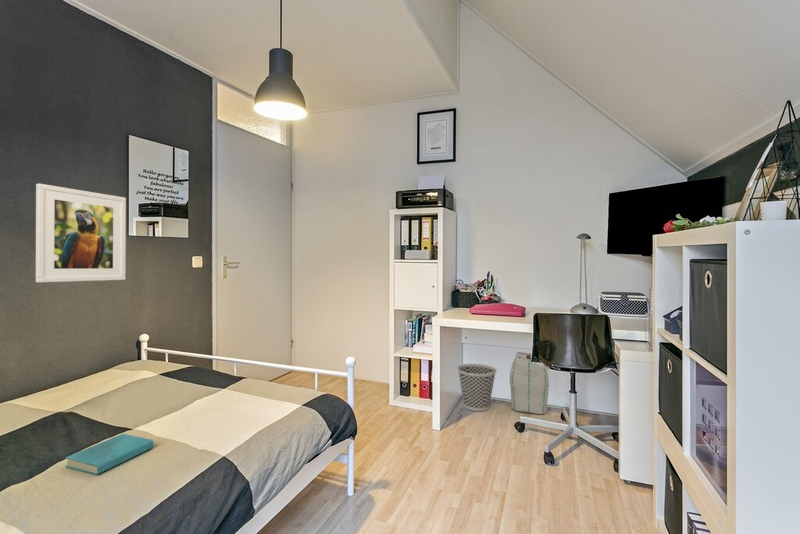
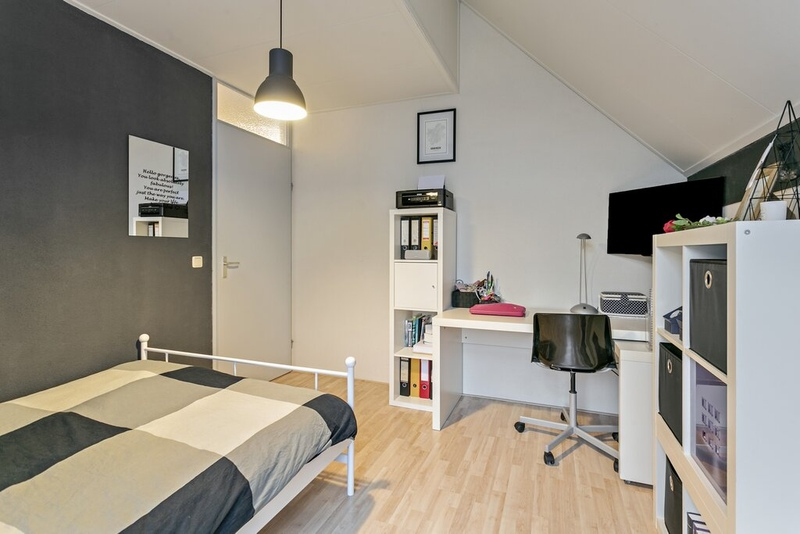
- wastebasket [457,363,497,412]
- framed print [35,183,127,283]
- book [64,433,154,476]
- skirt [509,351,550,415]
